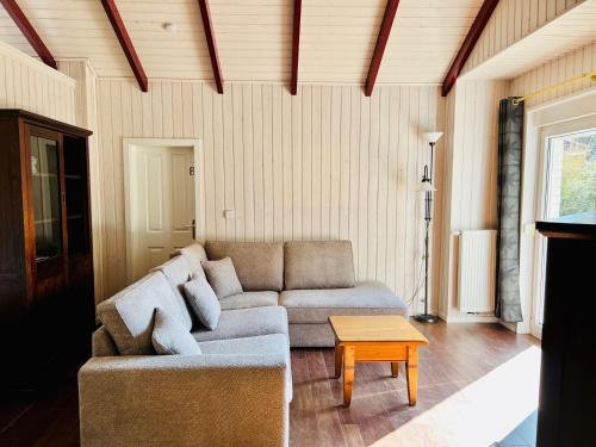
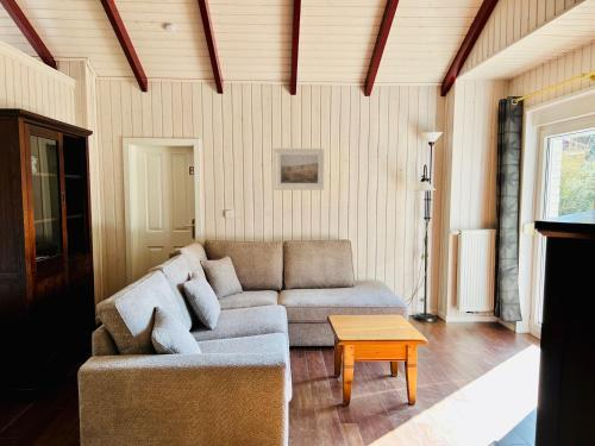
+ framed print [273,146,326,191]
